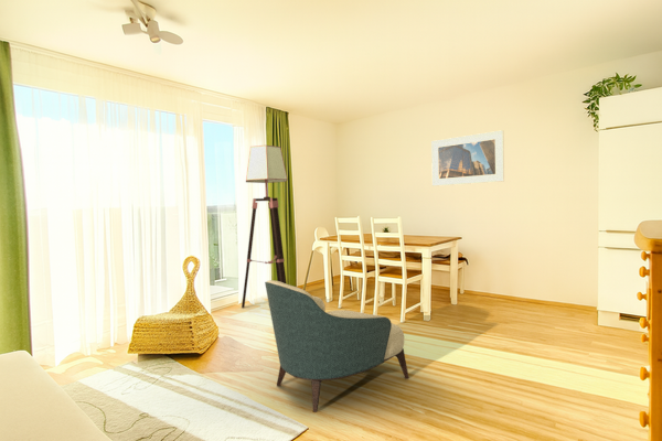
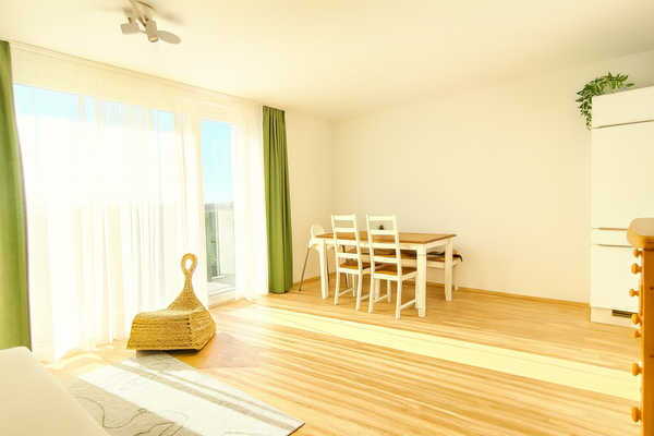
- floor lamp [241,144,288,309]
- armchair [264,279,410,413]
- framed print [430,129,505,187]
